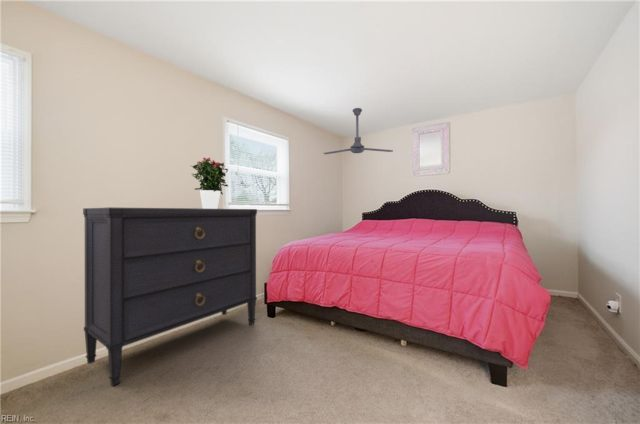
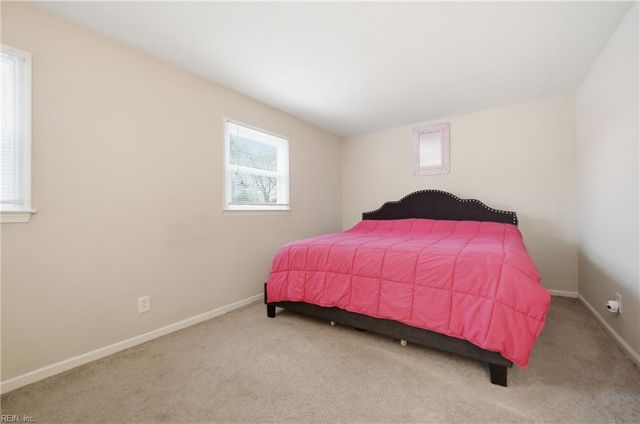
- potted flower [189,157,229,209]
- ceiling fan [323,107,394,155]
- dresser [82,206,258,387]
